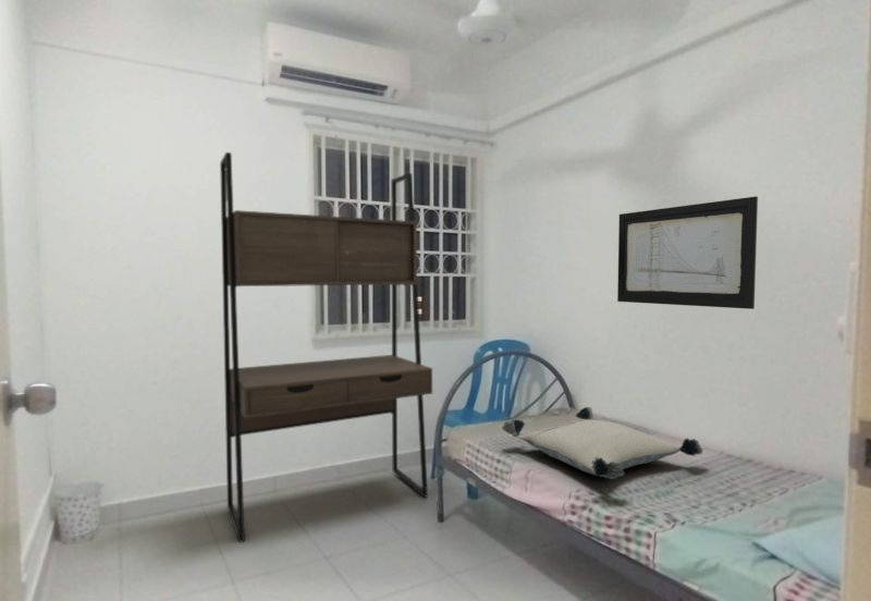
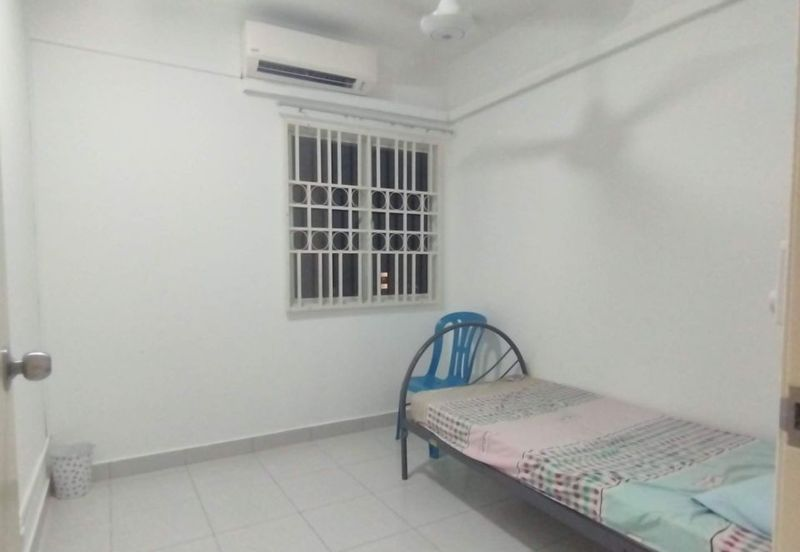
- wall art [616,195,759,310]
- pillow [501,406,704,480]
- desk [219,151,433,543]
